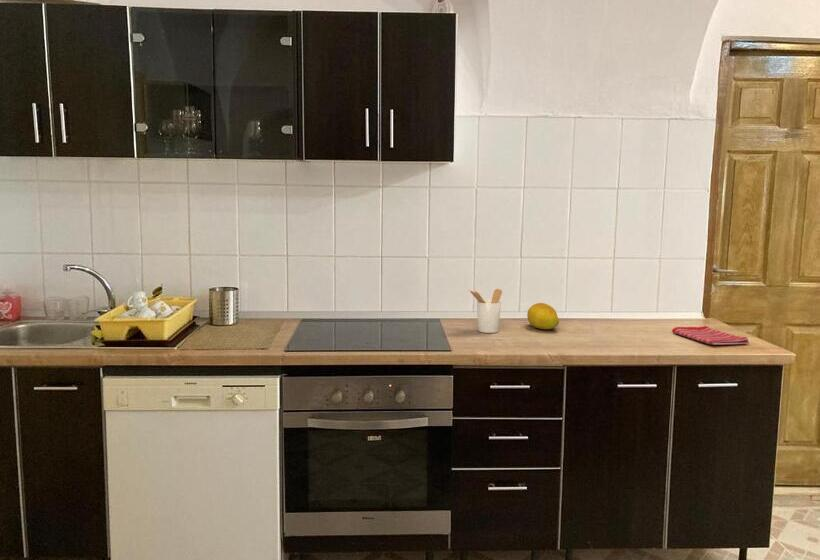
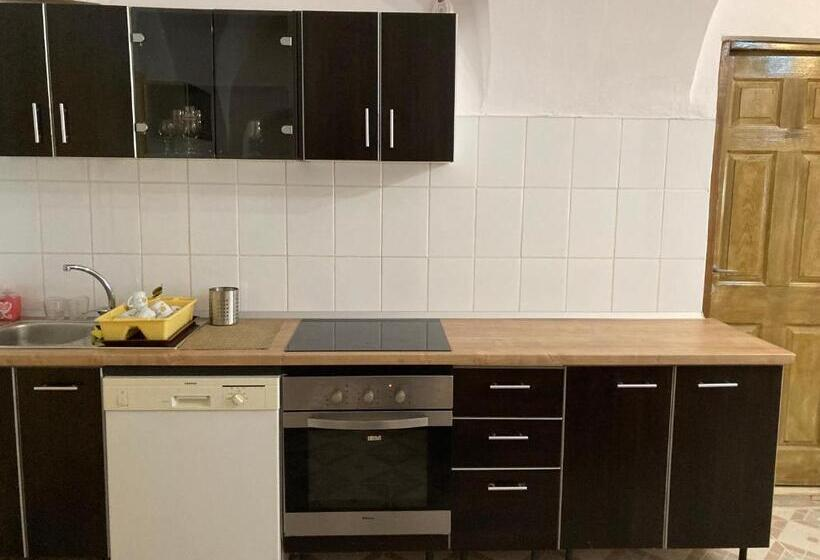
- utensil holder [468,288,503,334]
- fruit [526,302,560,330]
- dish towel [671,325,750,346]
